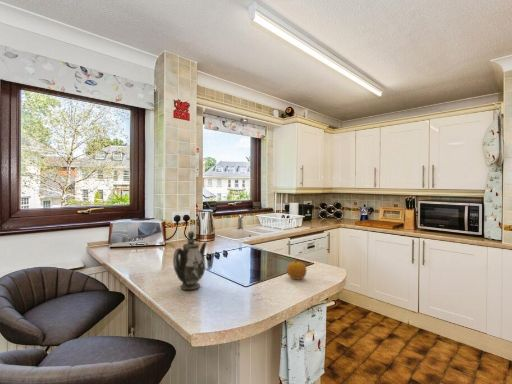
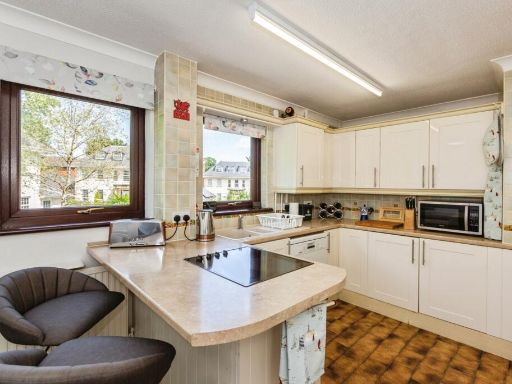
- teapot [172,230,208,291]
- fruit [286,257,307,280]
